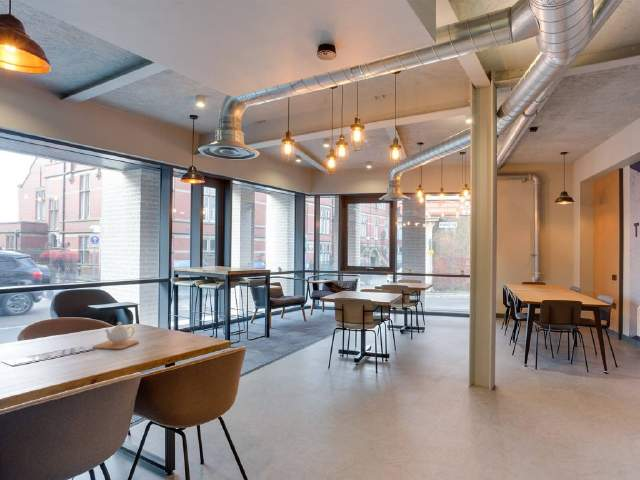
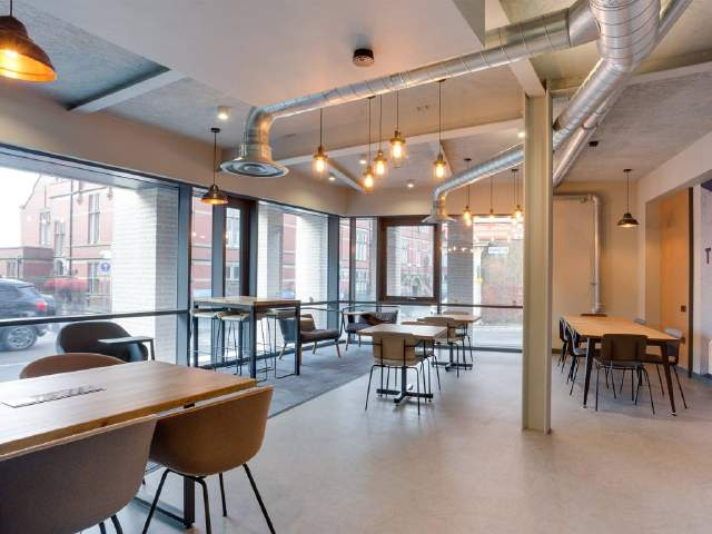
- teapot [92,321,140,351]
